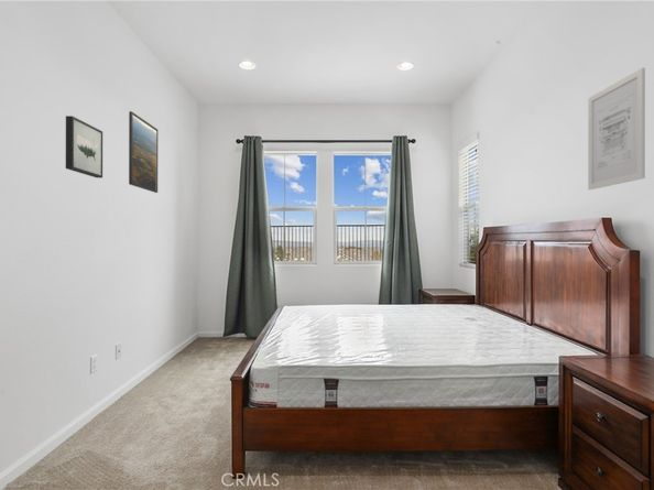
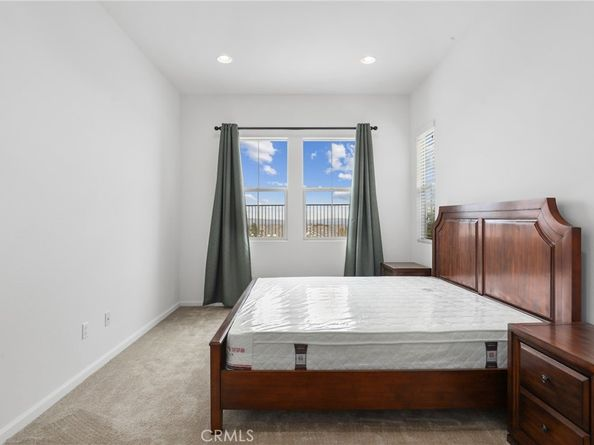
- wall art [65,115,103,179]
- wall art [587,67,646,190]
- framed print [128,110,159,194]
